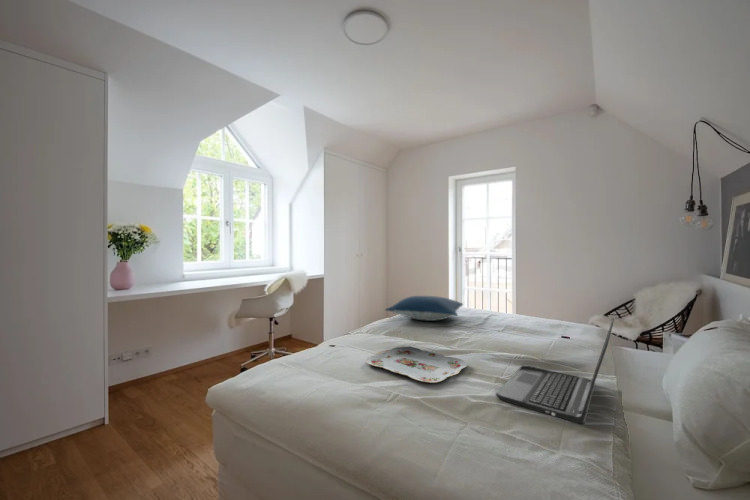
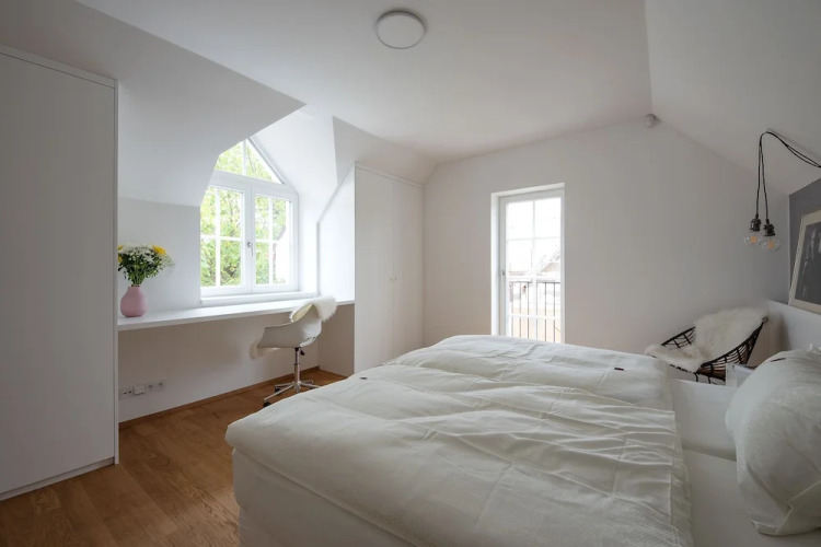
- laptop computer [495,318,615,425]
- pillow [384,295,464,322]
- serving tray [365,346,468,384]
